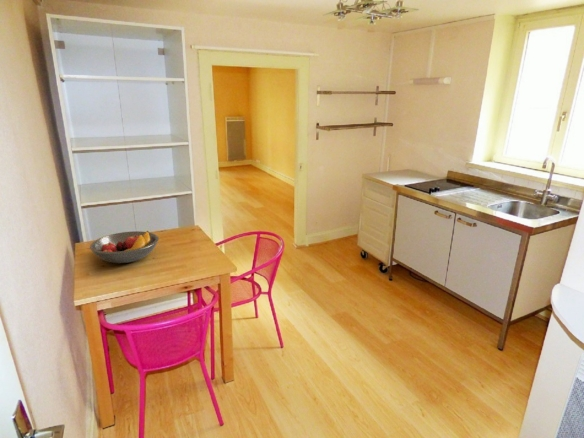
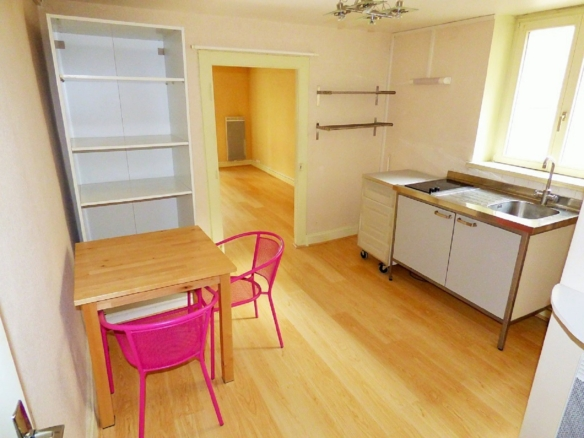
- fruit bowl [89,230,160,264]
